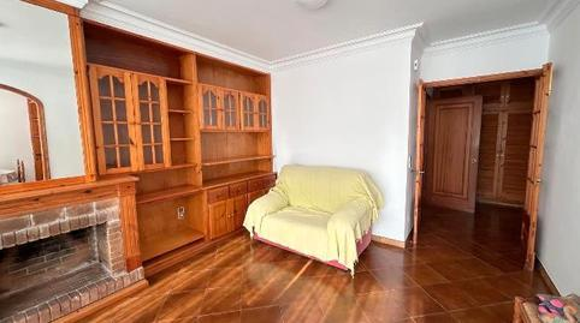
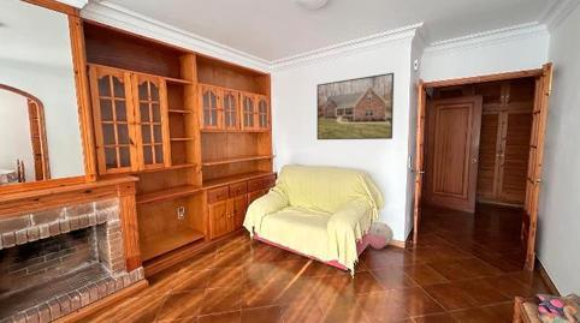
+ plush toy [367,221,395,251]
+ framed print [316,72,395,140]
